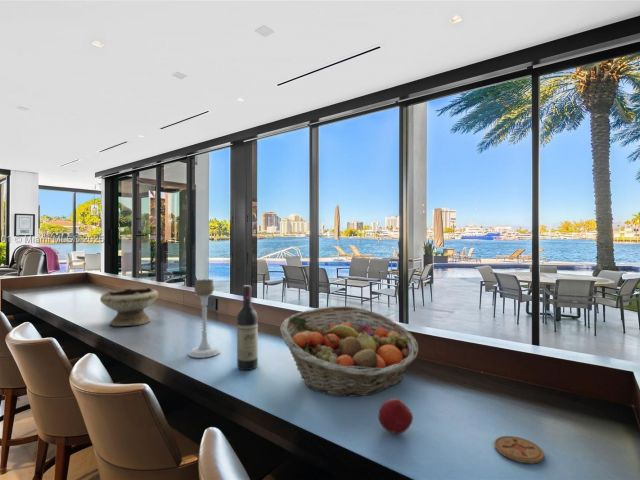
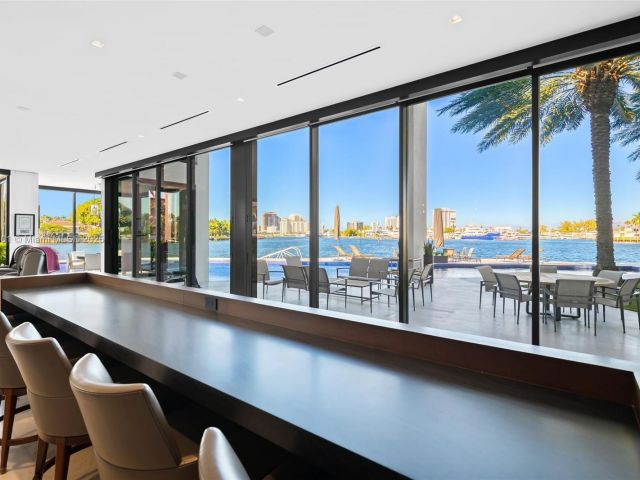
- bowl [99,286,159,327]
- apple [377,398,414,435]
- coaster [493,435,545,464]
- fruit basket [279,305,419,397]
- candle holder [188,278,221,359]
- wine bottle [236,284,259,371]
